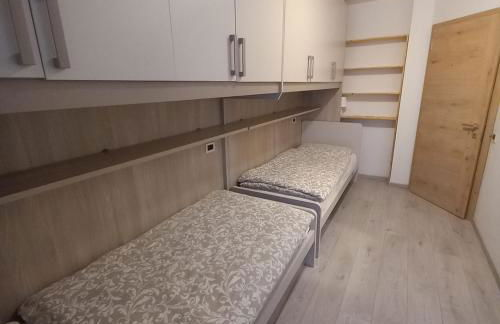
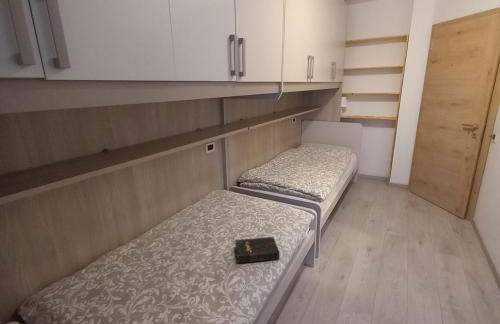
+ hardback book [234,236,281,264]
